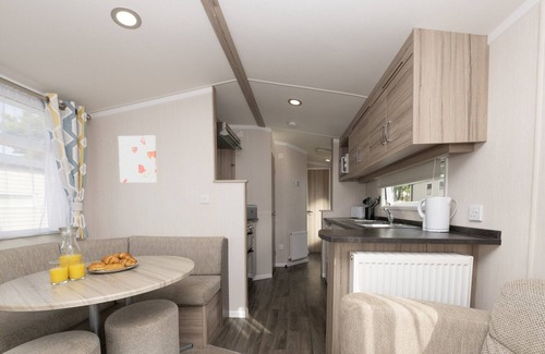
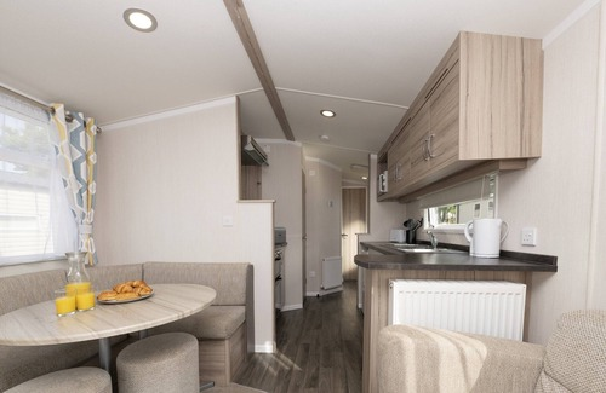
- wall art [118,135,158,184]
